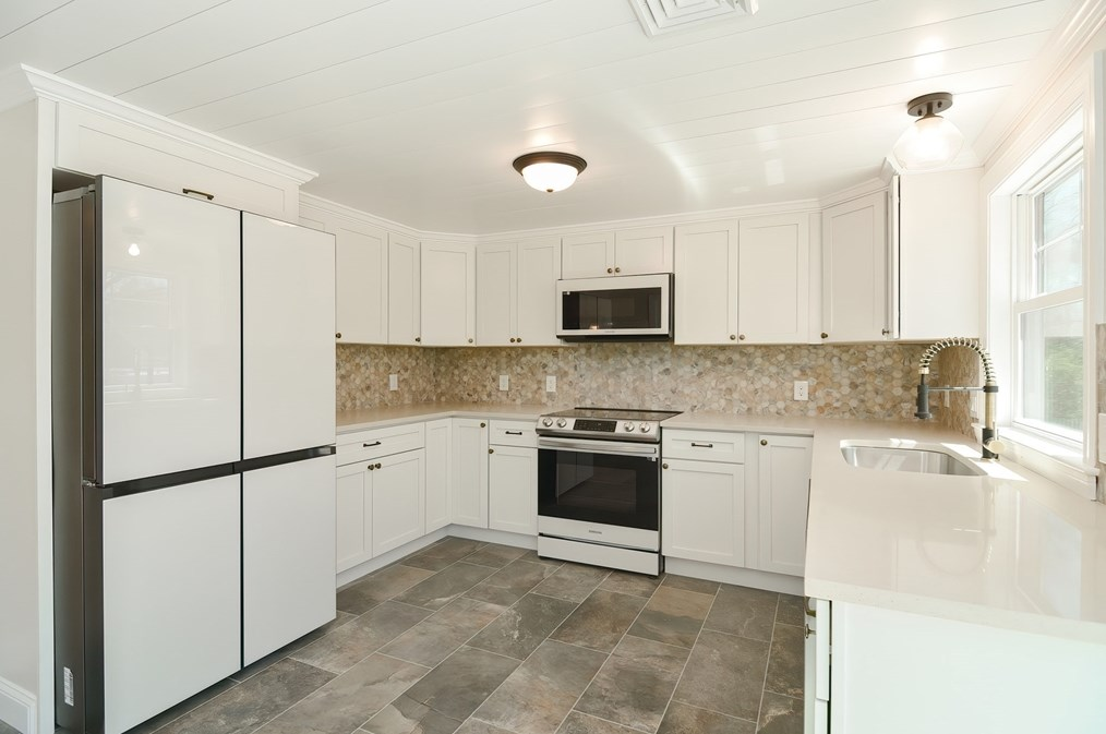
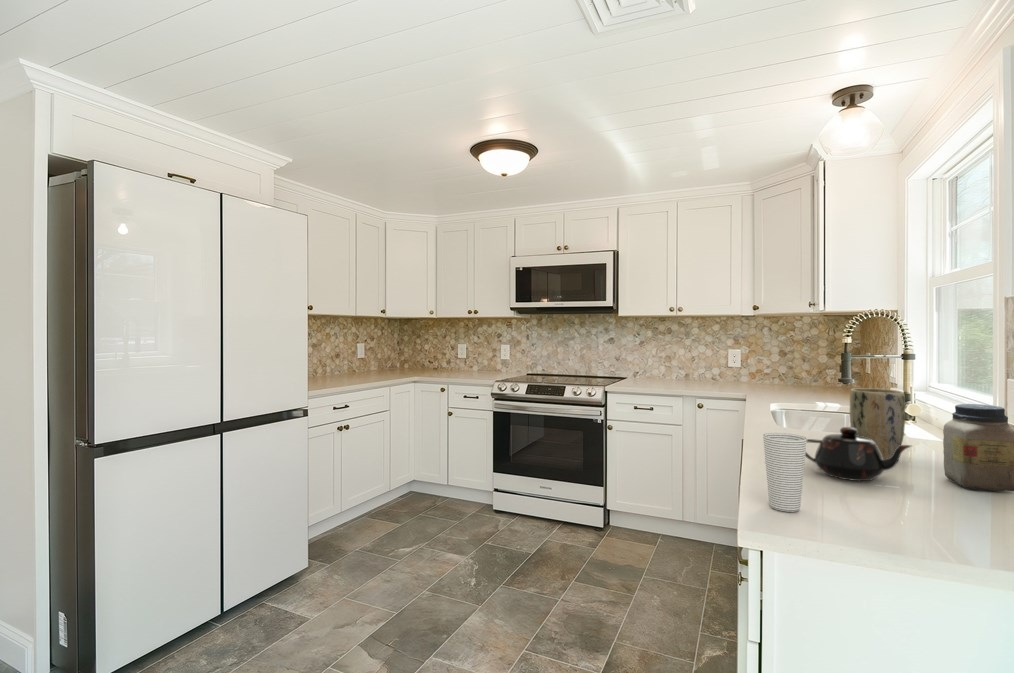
+ plant pot [849,387,906,459]
+ cup [762,432,807,513]
+ jar [942,403,1014,492]
+ teapot [805,426,913,482]
